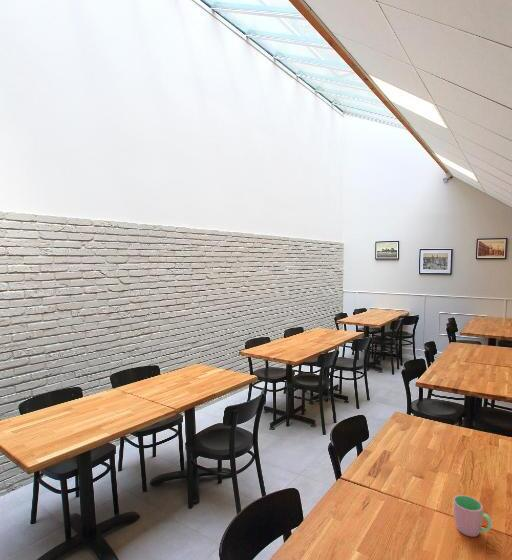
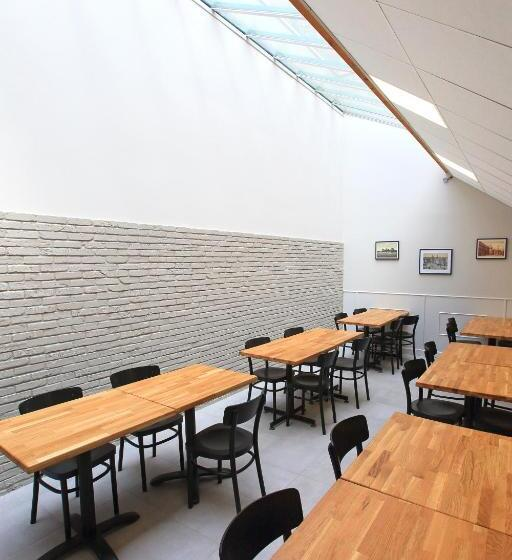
- cup [453,494,493,538]
